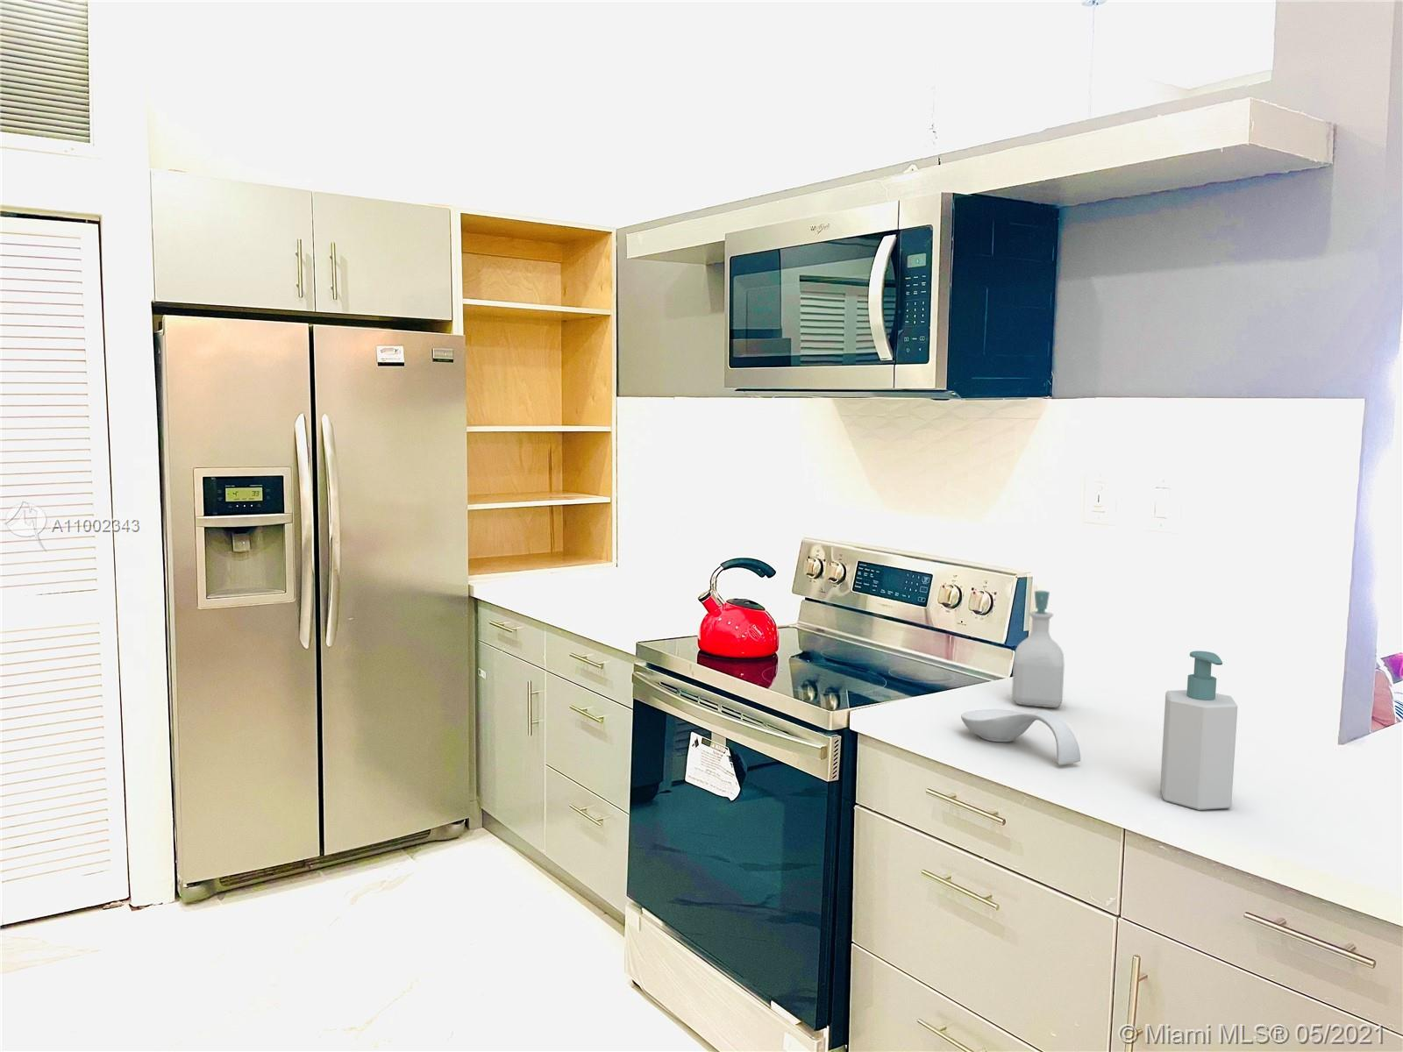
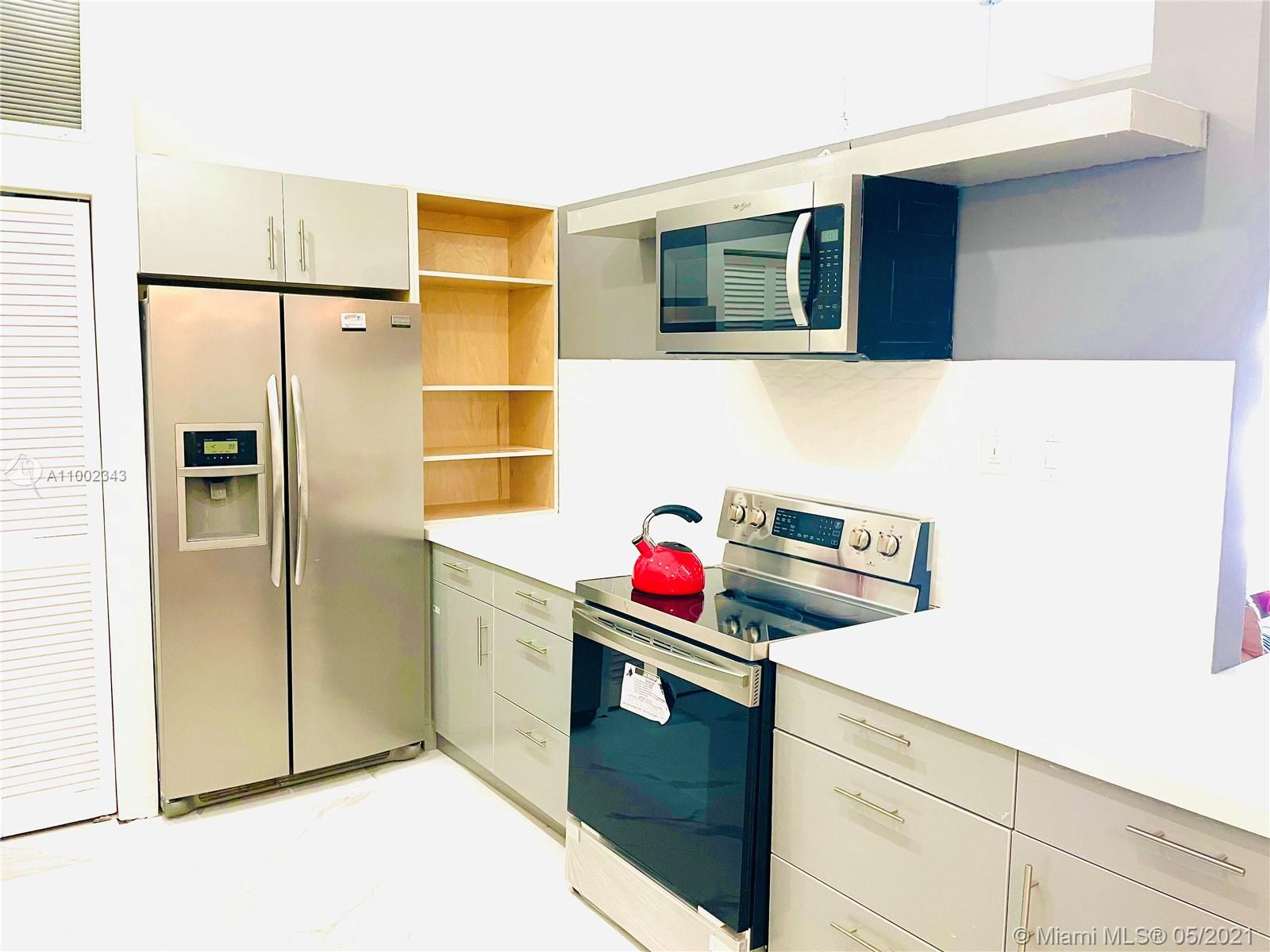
- soap bottle [1159,651,1238,811]
- spoon rest [960,708,1082,766]
- soap bottle [1011,590,1065,708]
